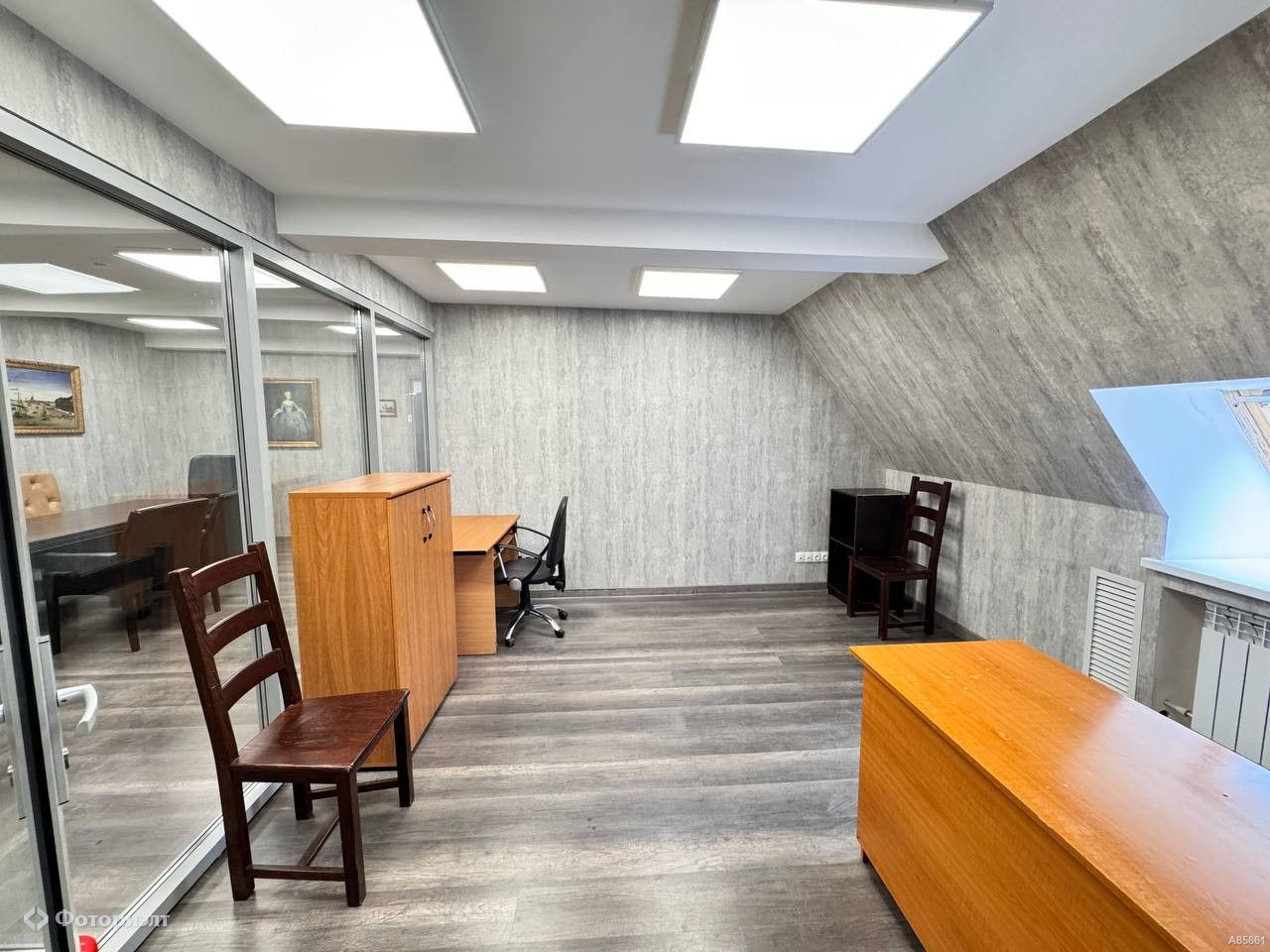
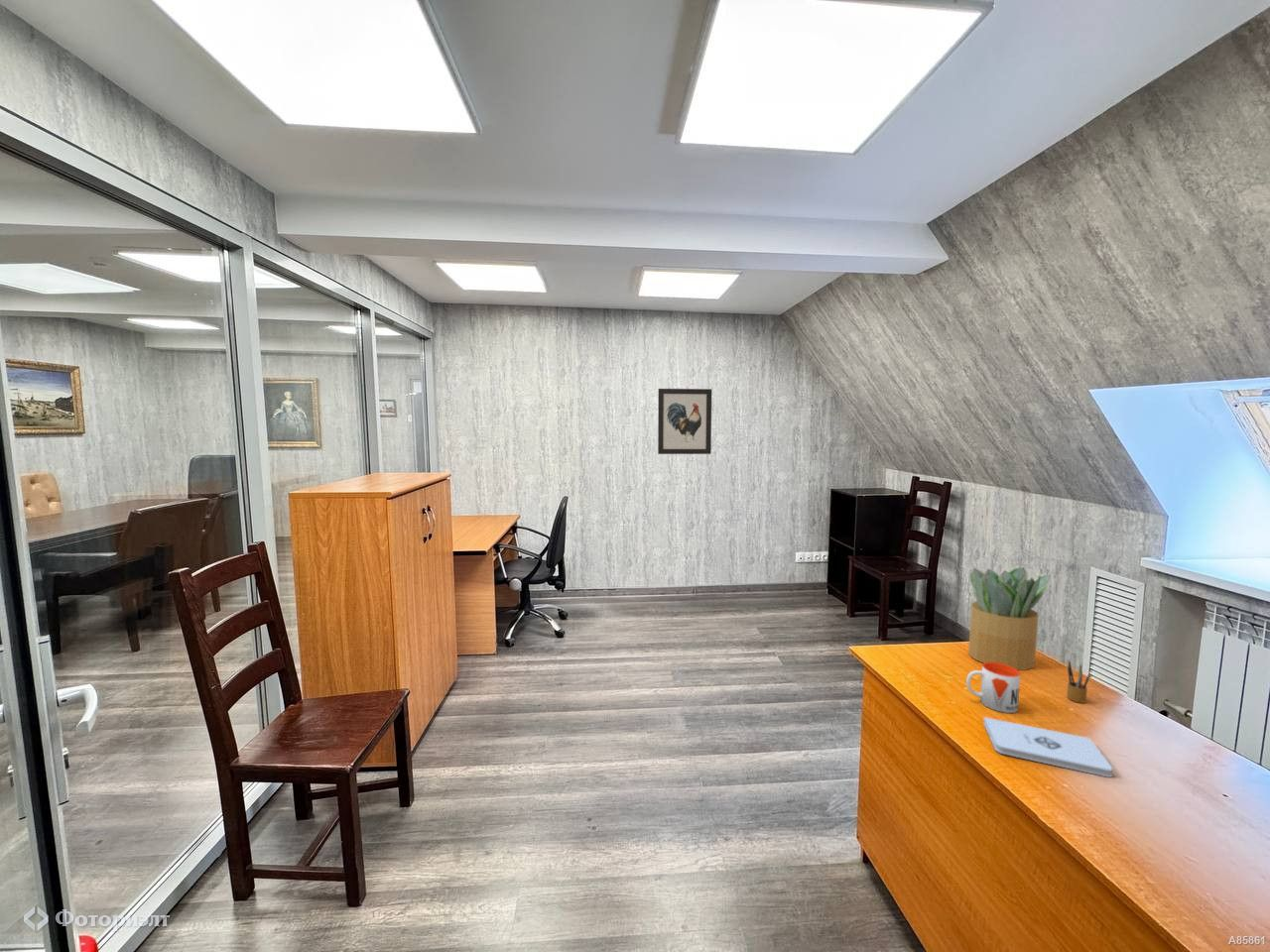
+ mug [965,662,1021,714]
+ potted plant [967,566,1052,671]
+ pencil box [1066,659,1091,704]
+ wall art [657,388,712,455]
+ notepad [982,716,1113,778]
